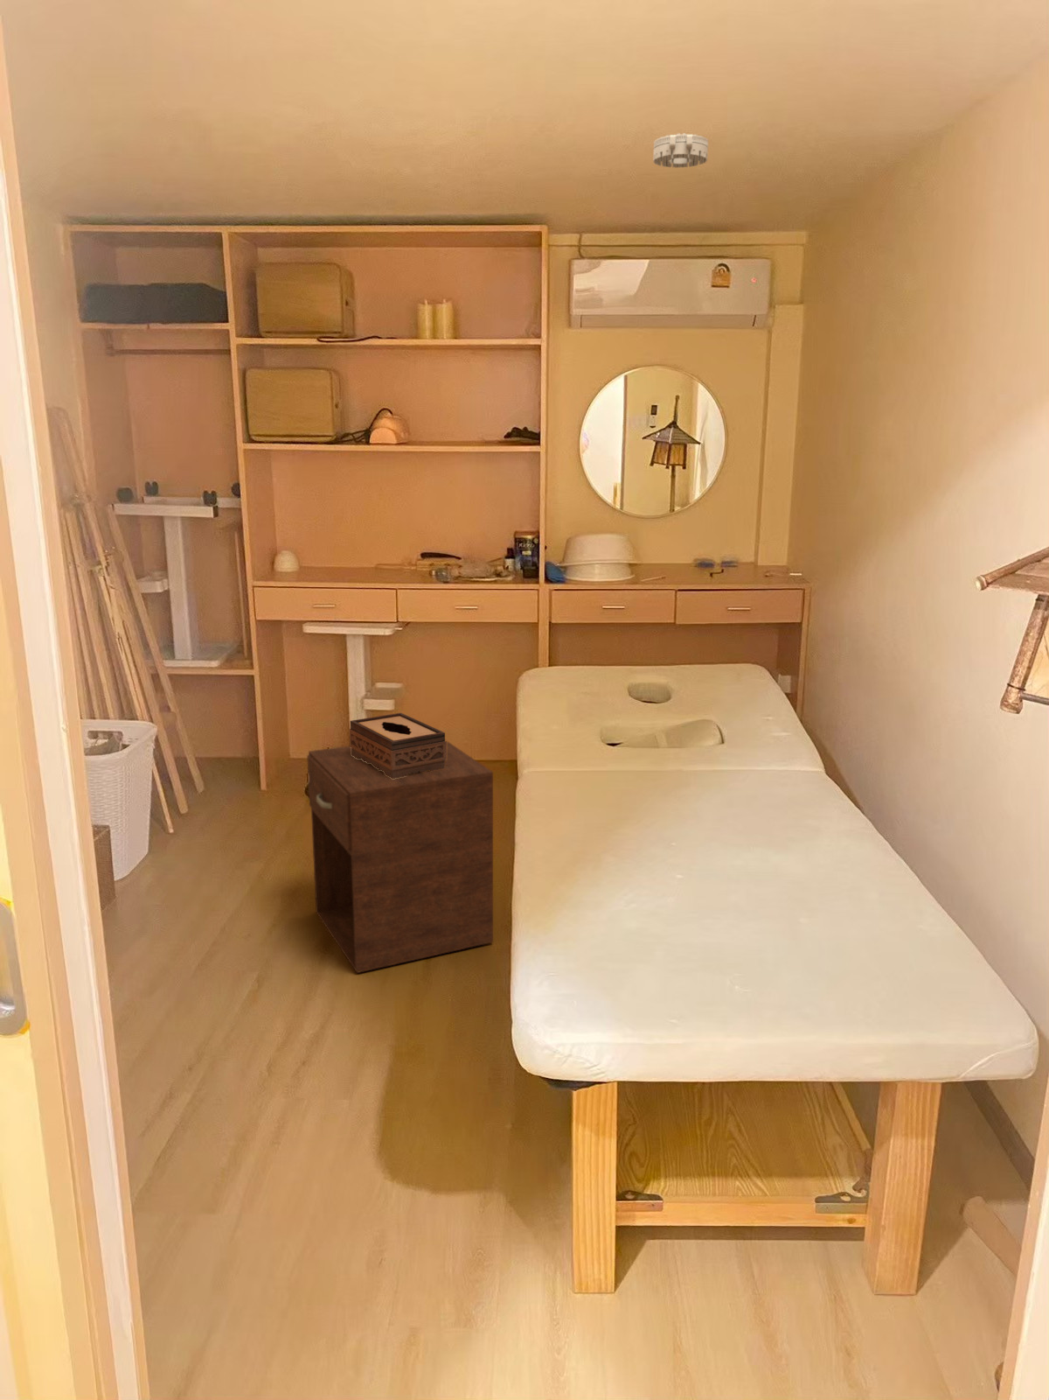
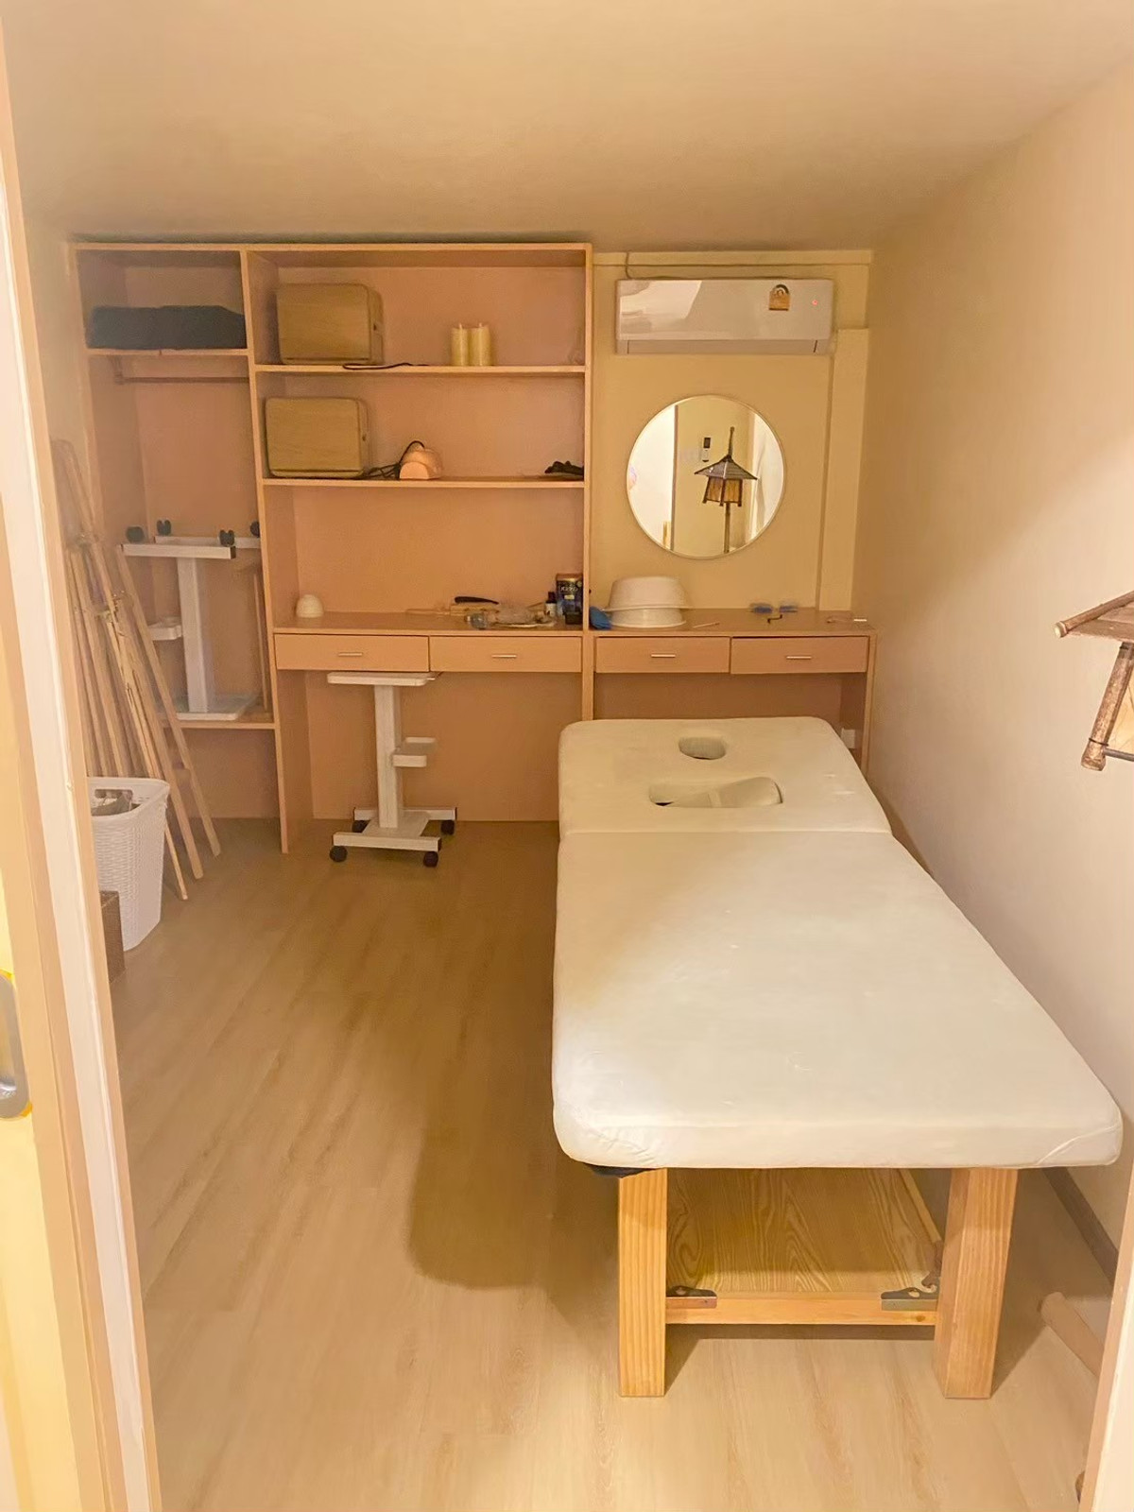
- tissue box [349,712,446,778]
- smoke detector [652,132,709,169]
- nightstand [306,740,494,973]
